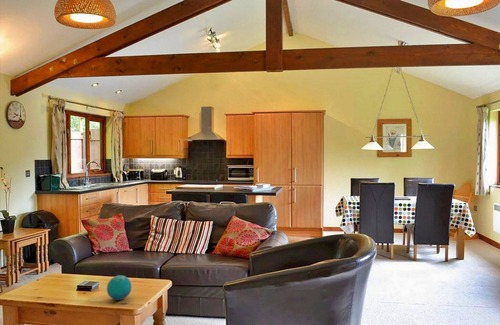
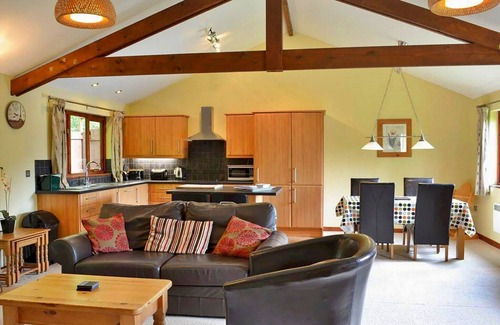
- decorative orb [106,274,133,301]
